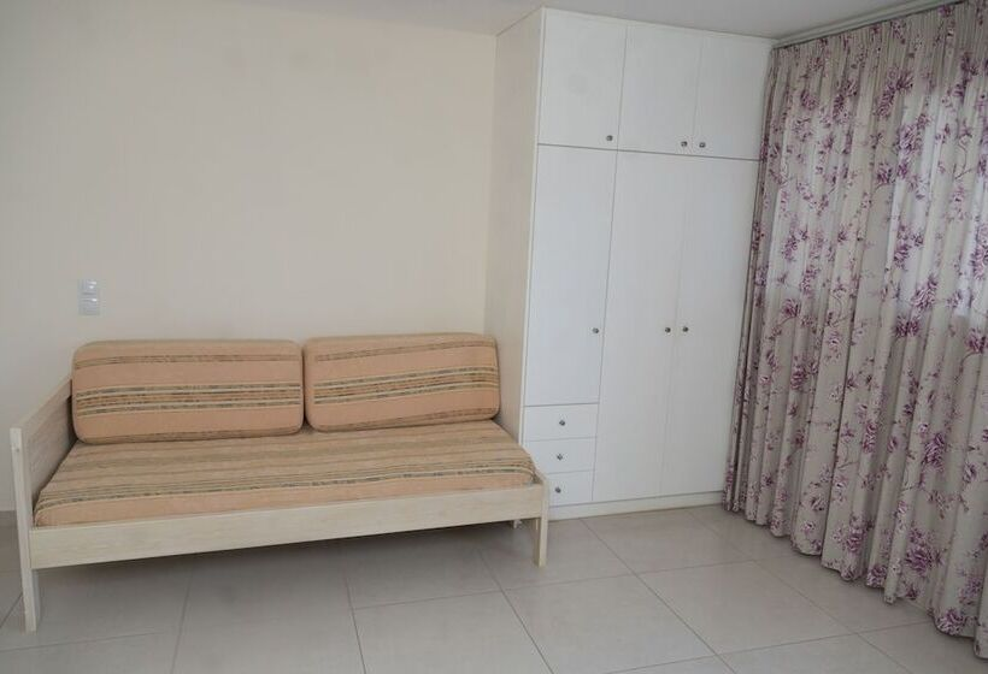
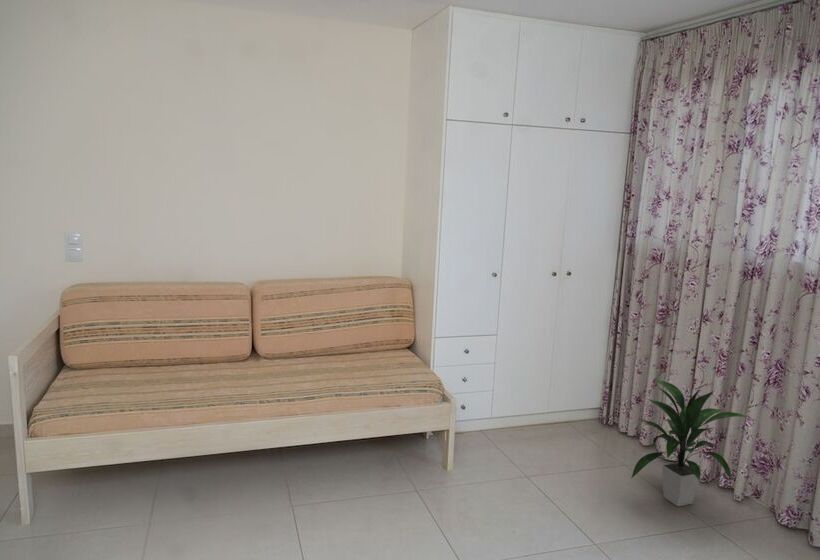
+ indoor plant [630,378,750,507]
